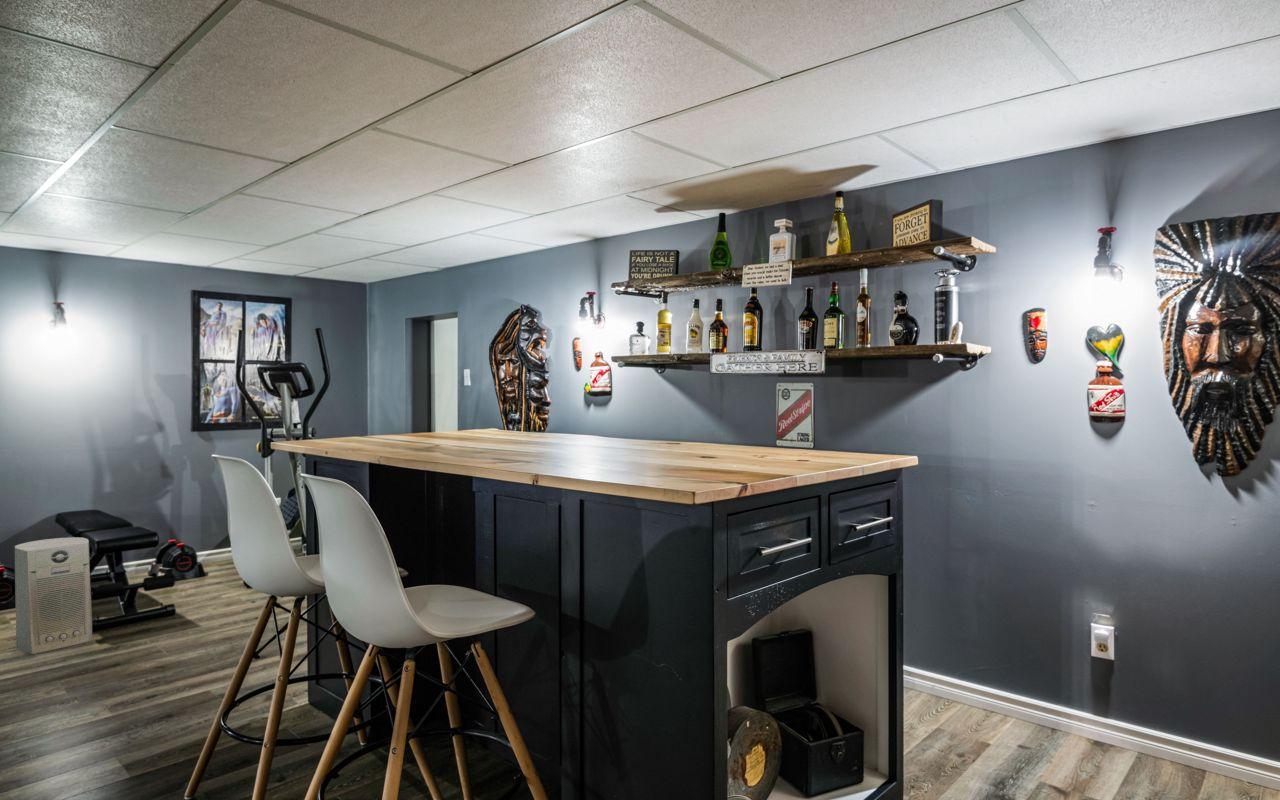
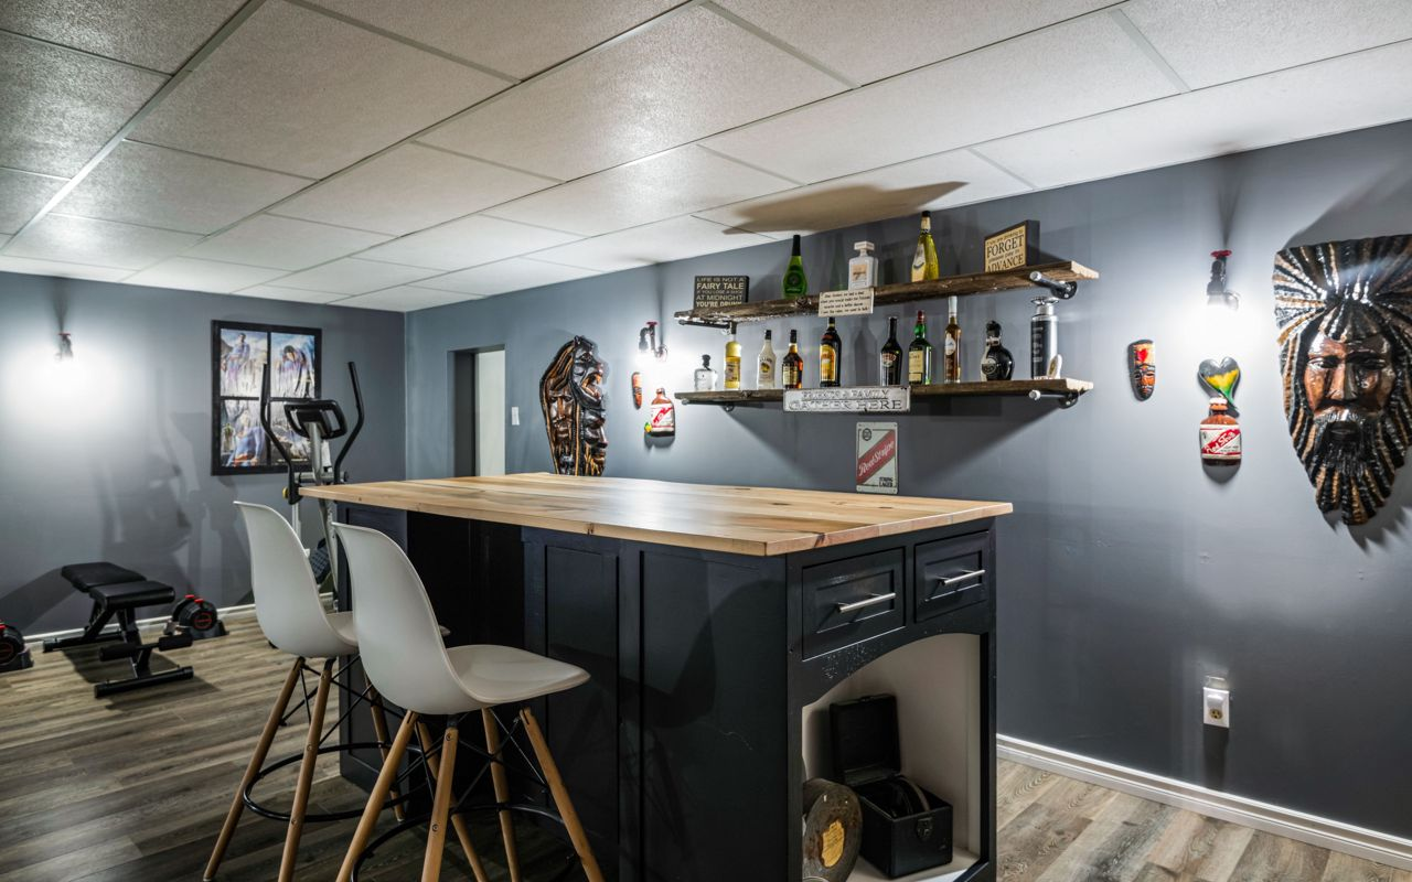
- fan [14,536,93,655]
